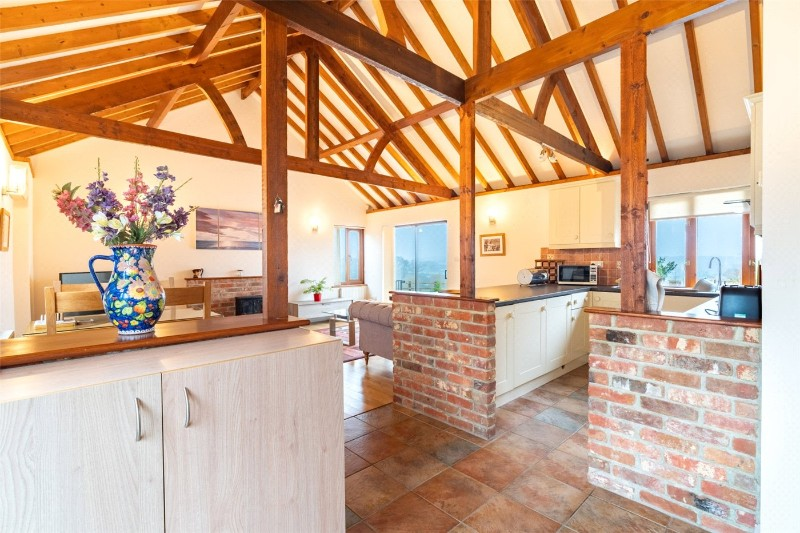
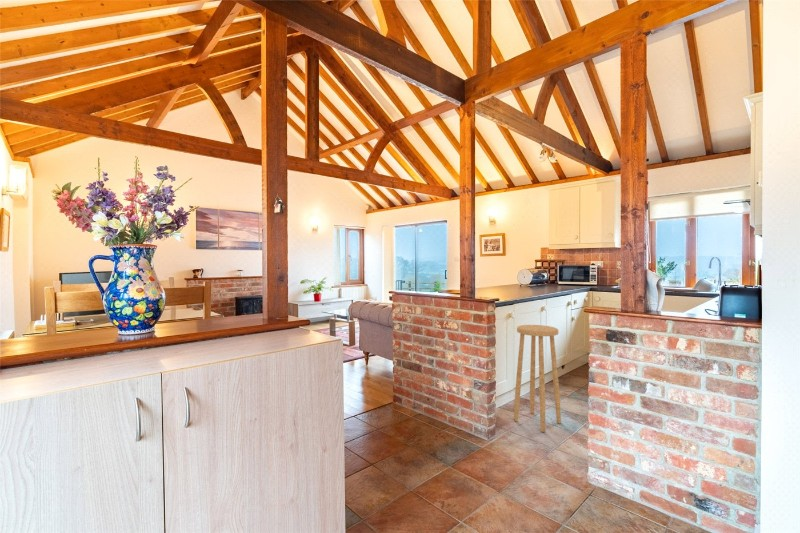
+ stool [513,324,562,433]
